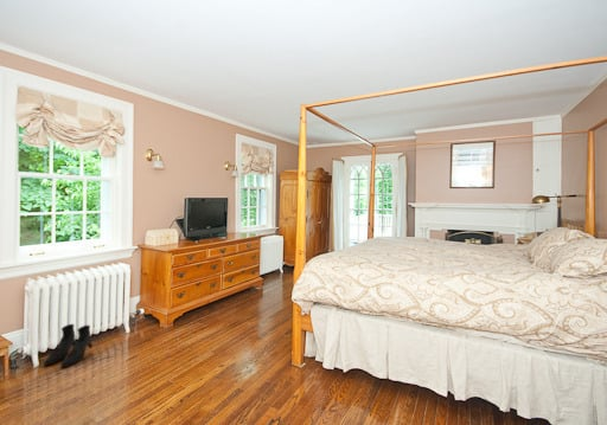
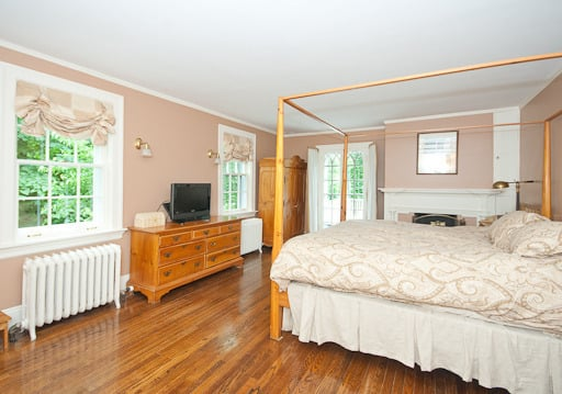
- boots [43,323,94,369]
